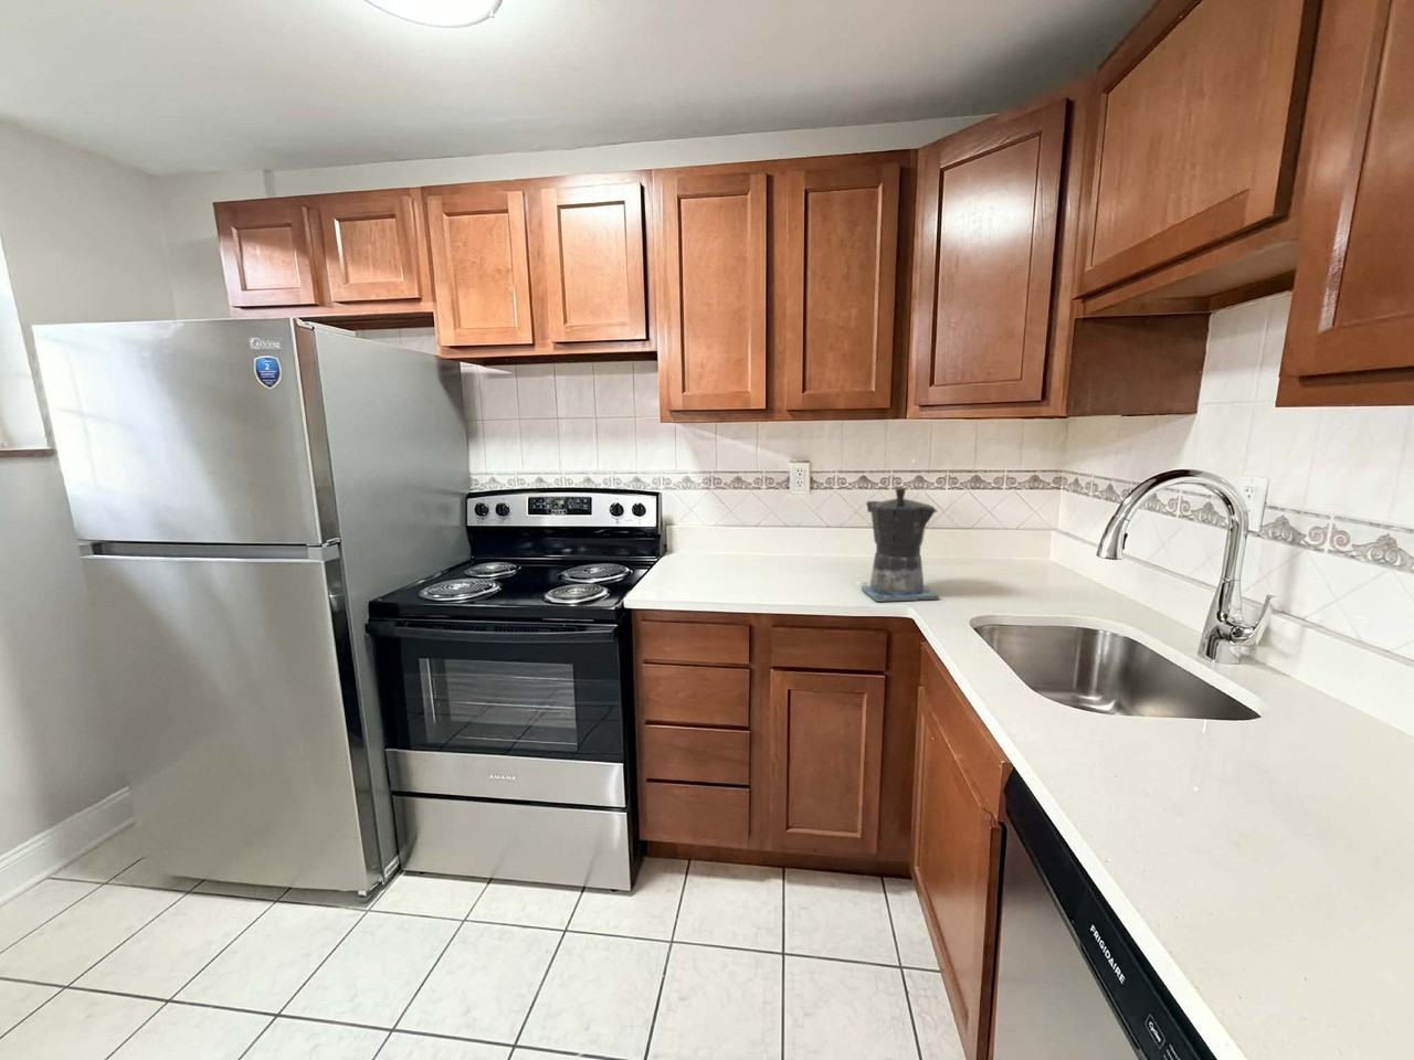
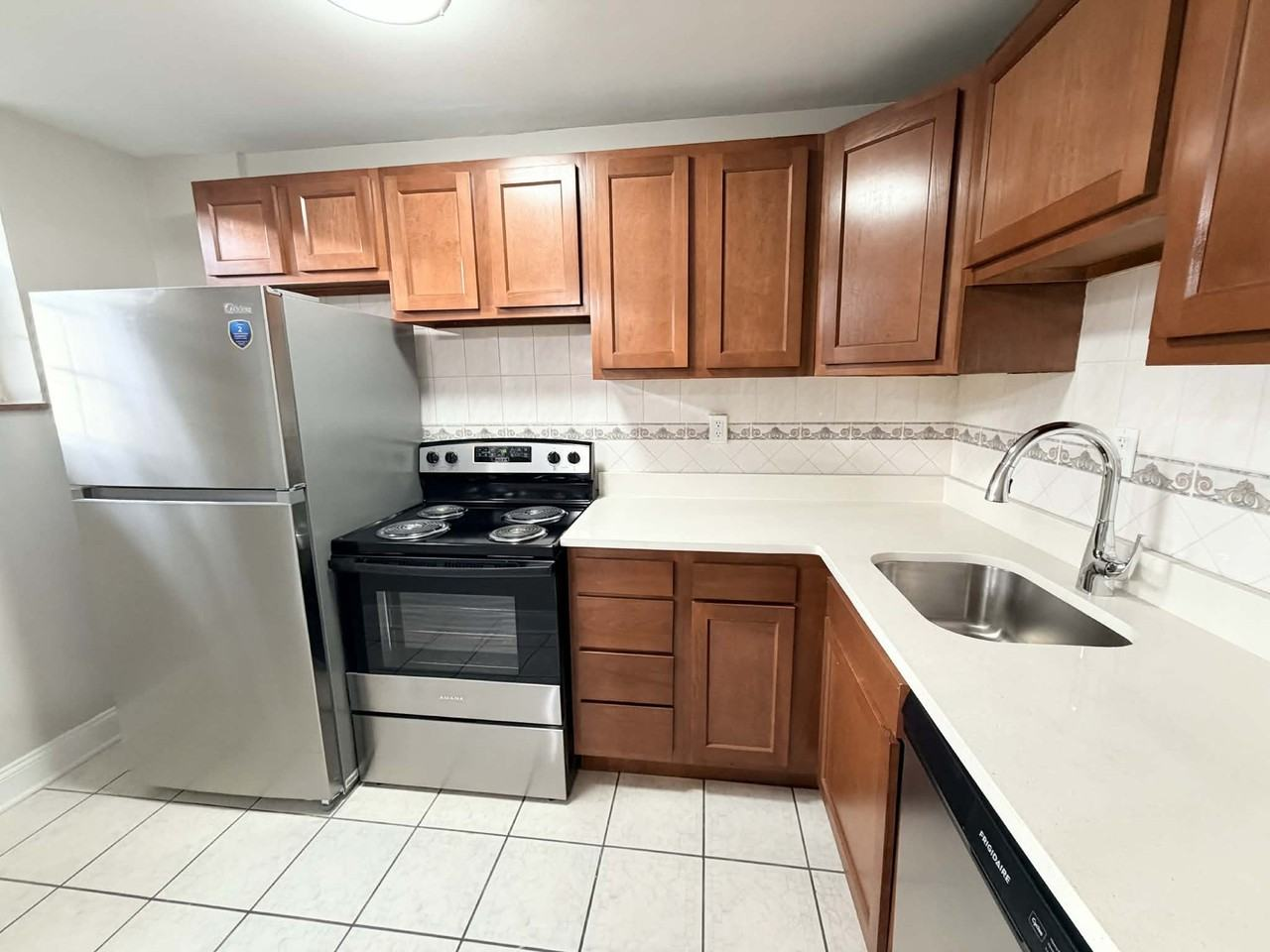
- coffee maker [860,487,940,602]
